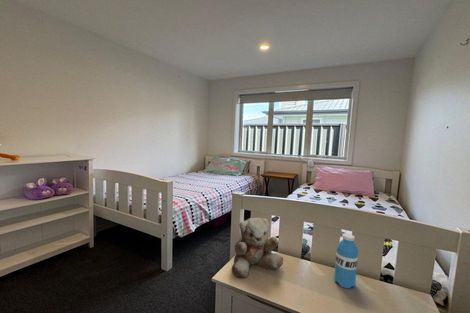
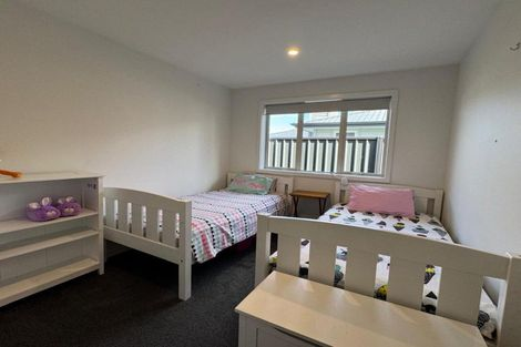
- teddy bear [231,217,284,279]
- water bottle [333,232,359,289]
